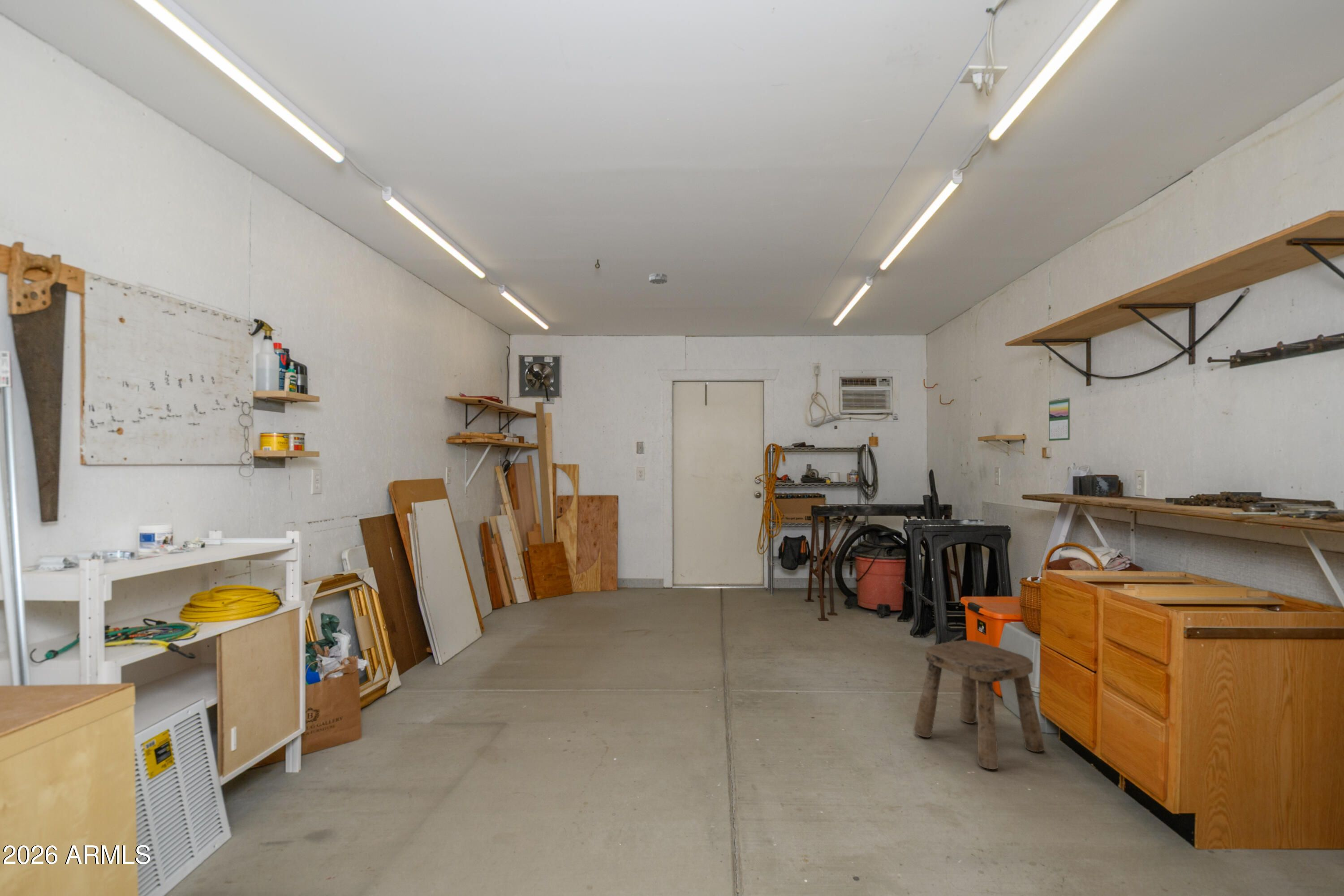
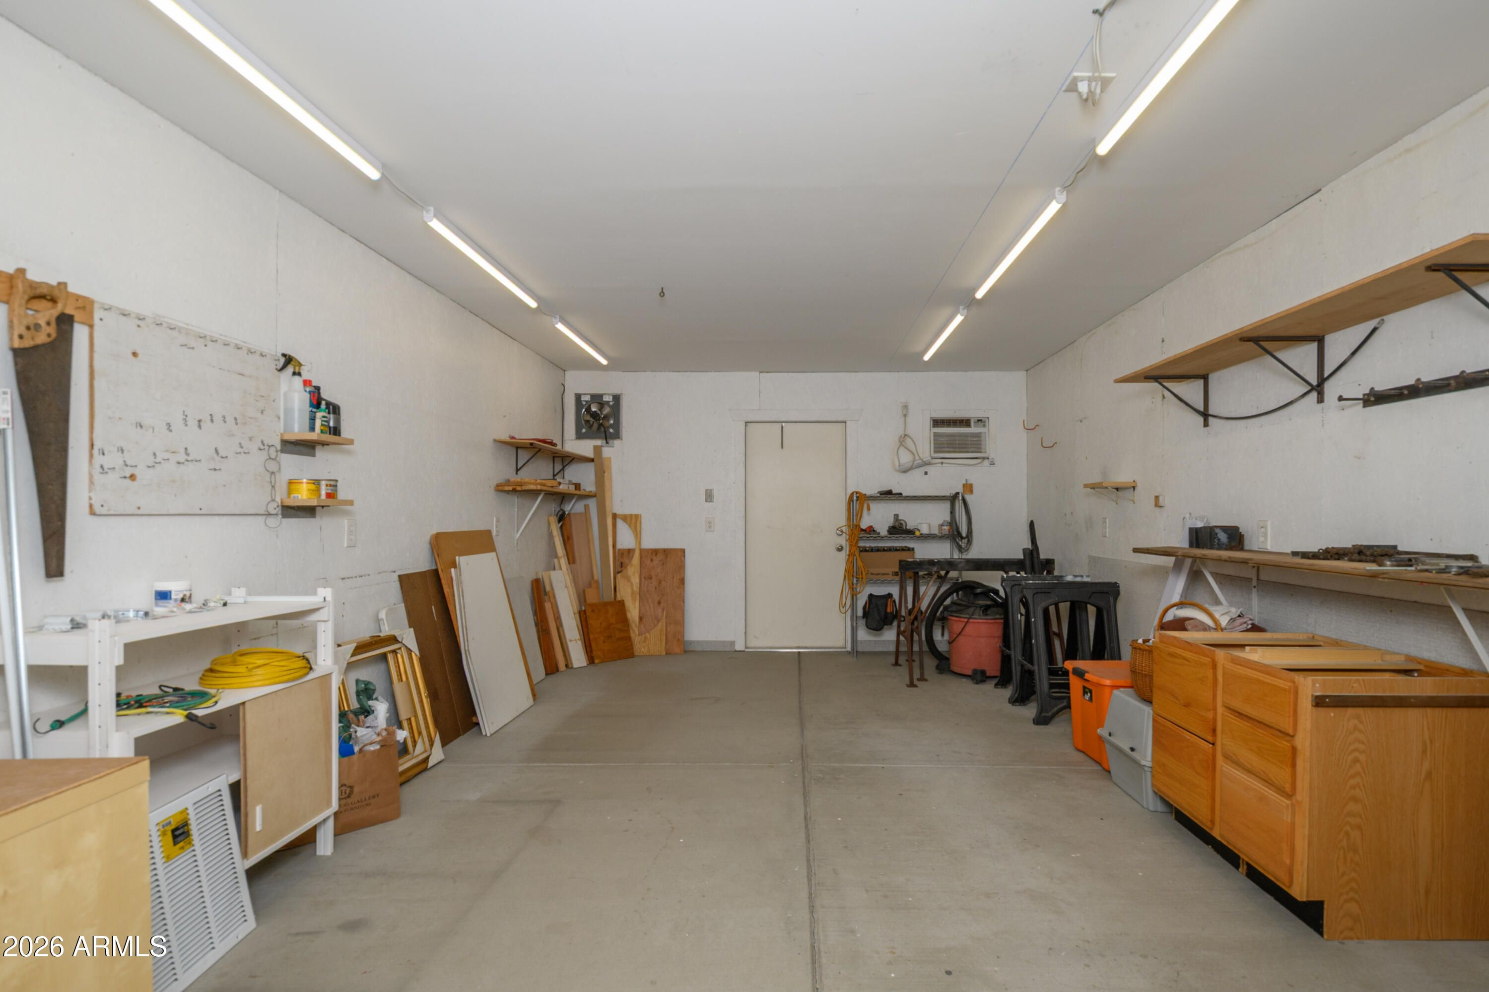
- smoke detector [649,272,668,284]
- stool [913,640,1046,770]
- calendar [1048,397,1071,441]
